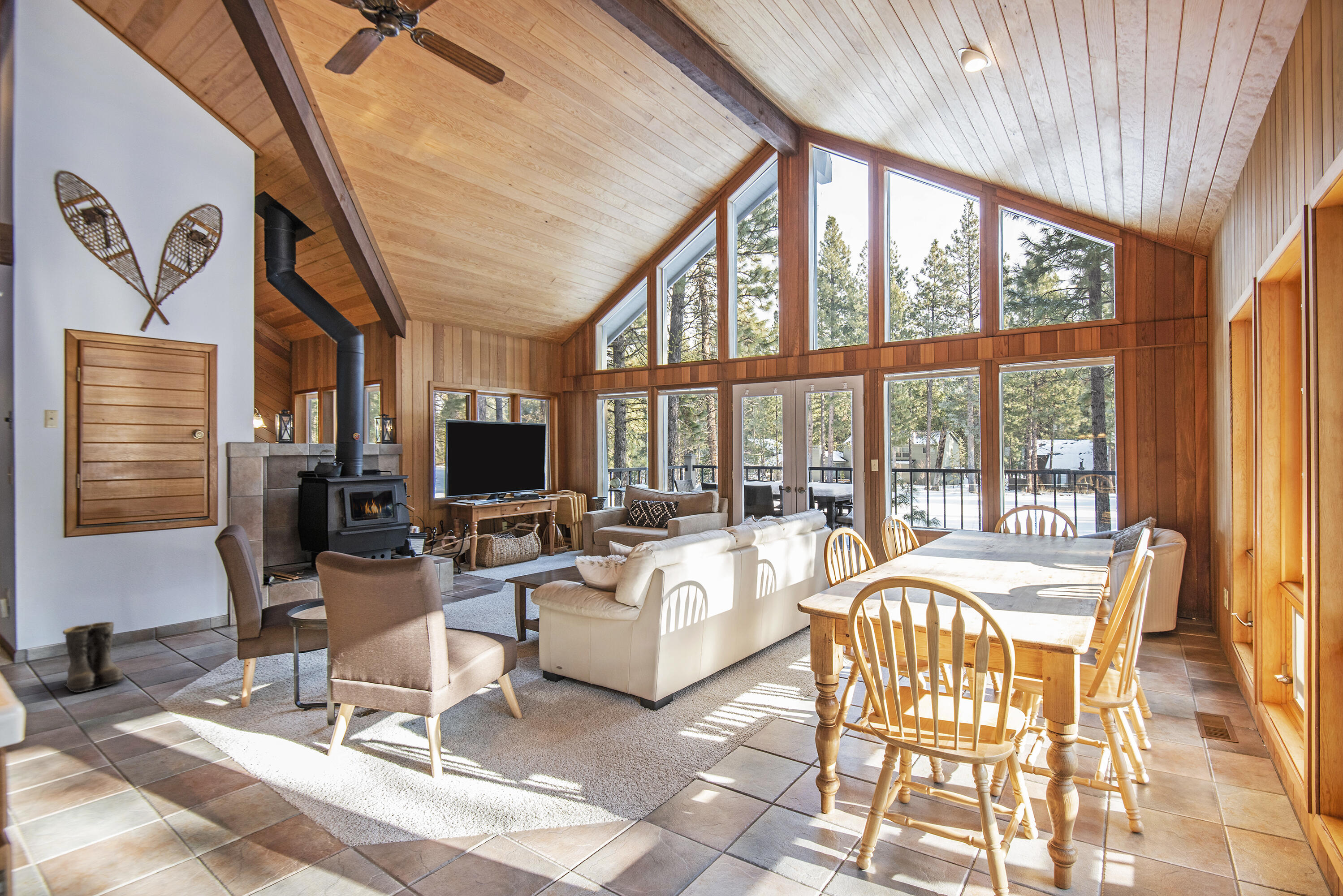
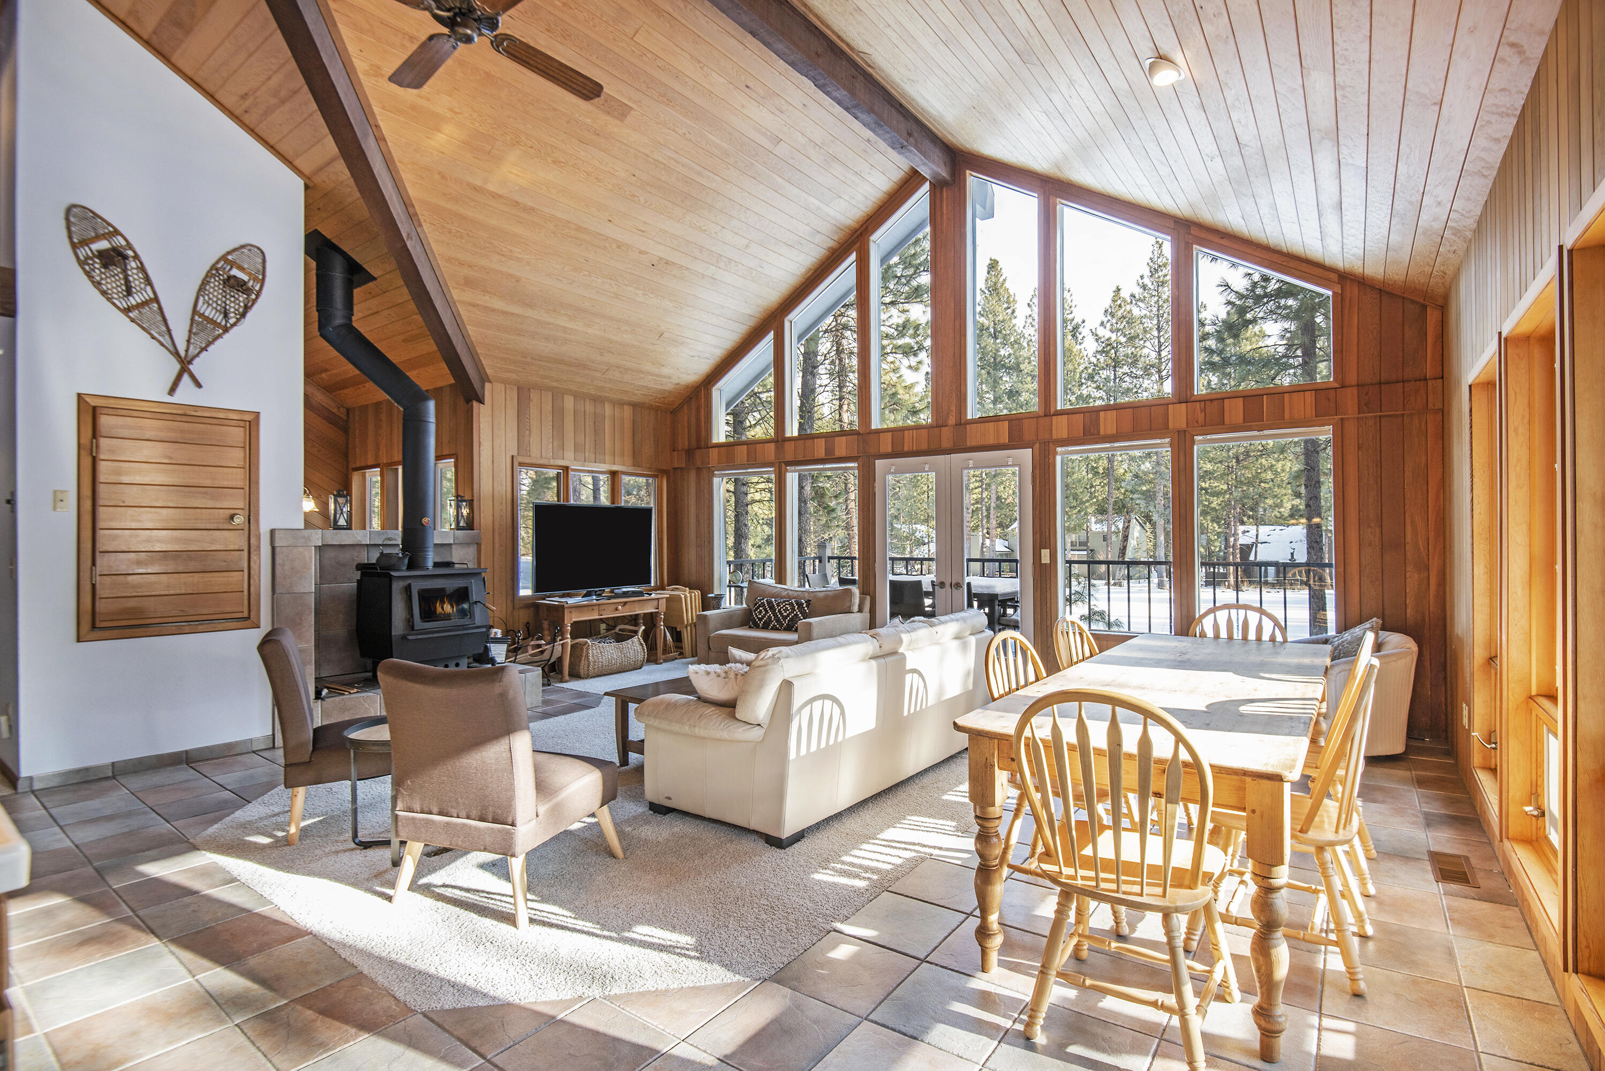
- boots [62,621,127,693]
